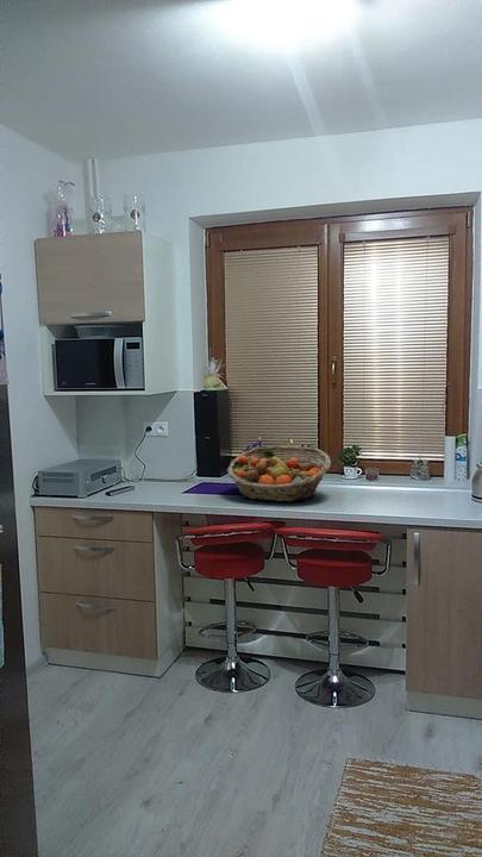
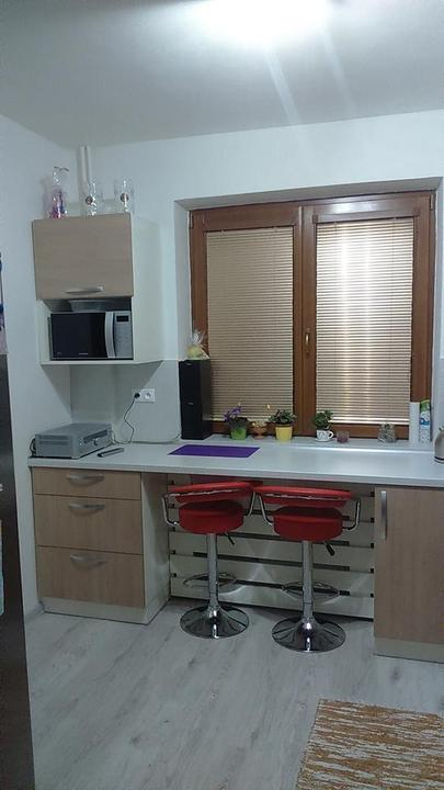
- fruit basket [226,445,332,502]
